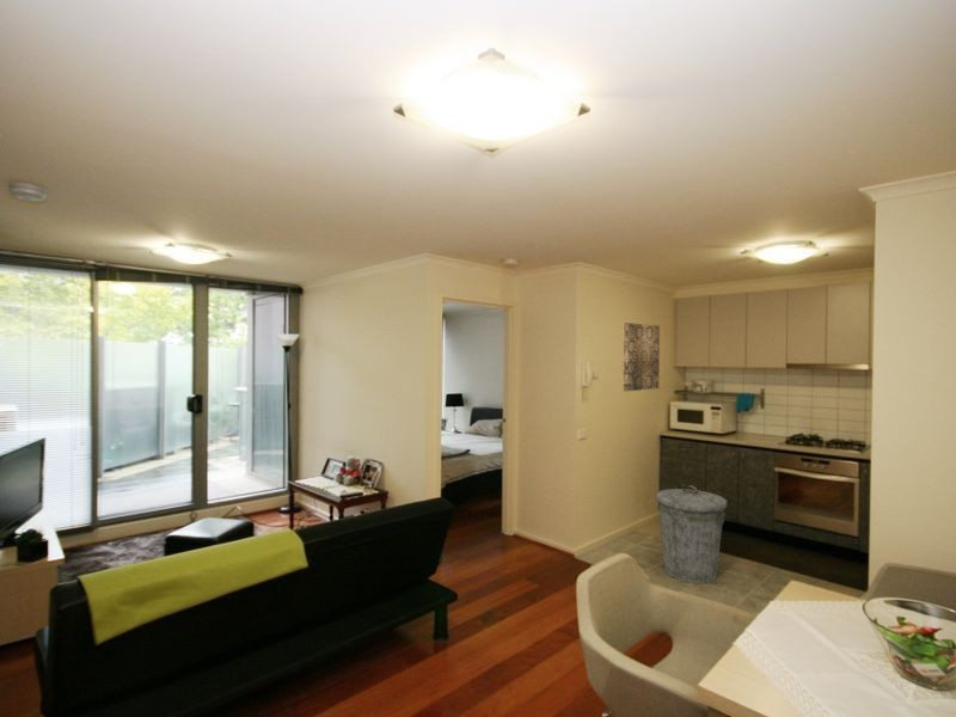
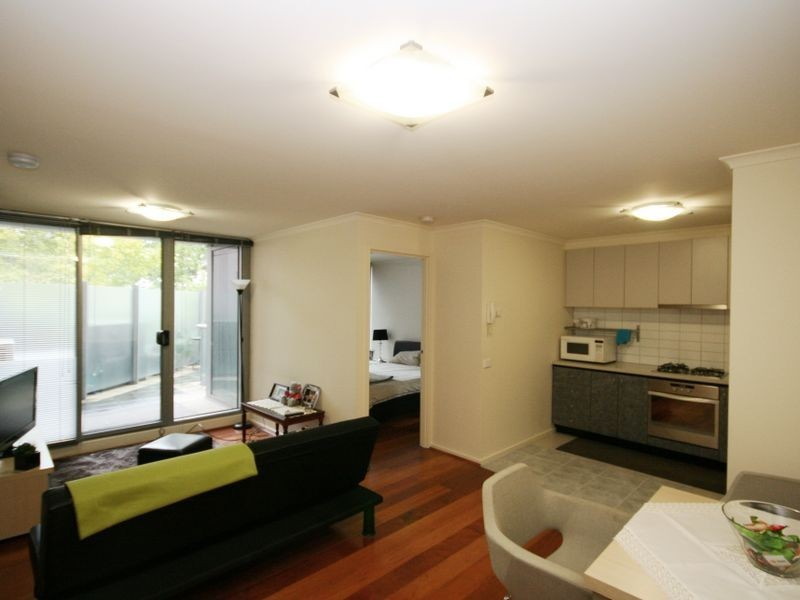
- trash can [656,485,728,584]
- wall art [621,321,661,392]
